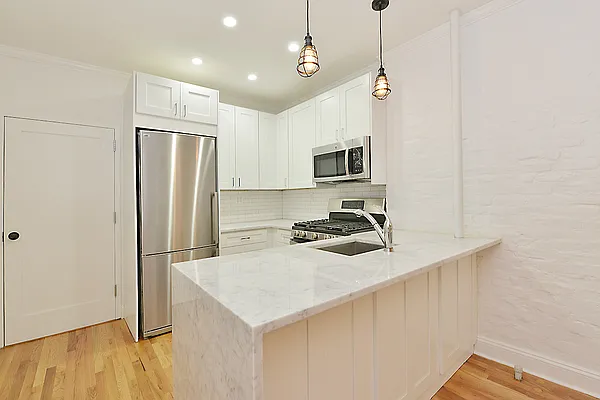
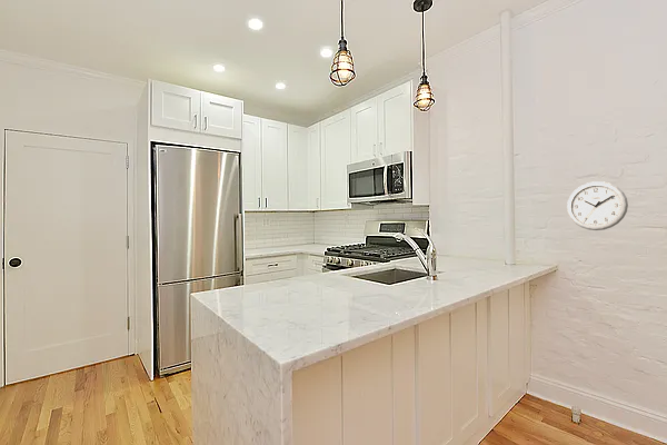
+ wall clock [566,180,629,231]
